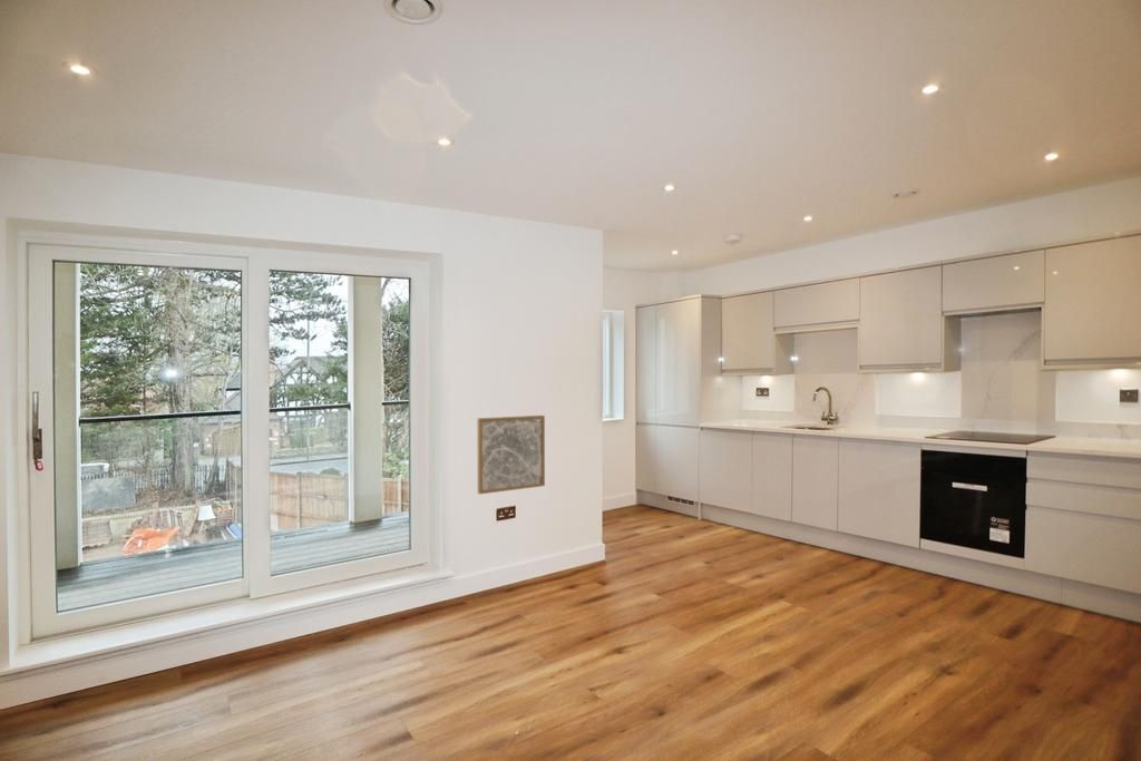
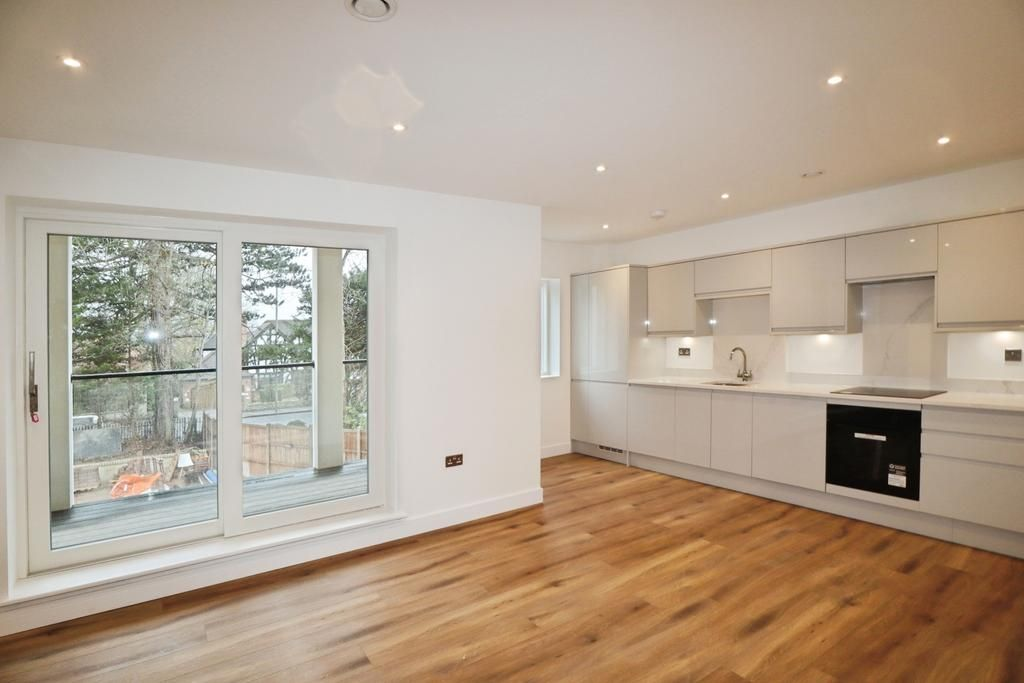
- wall art [477,414,546,495]
